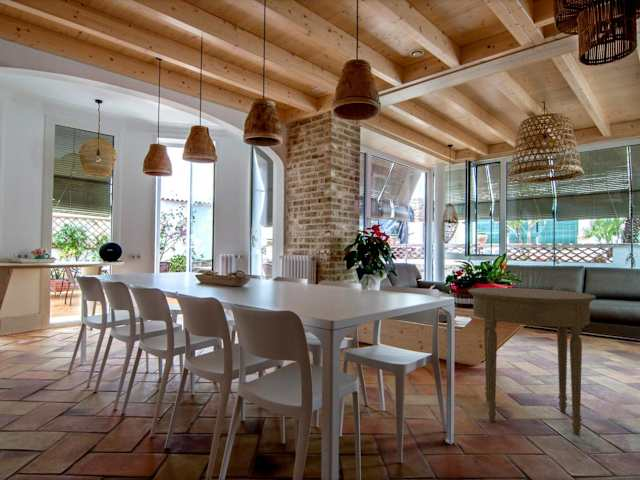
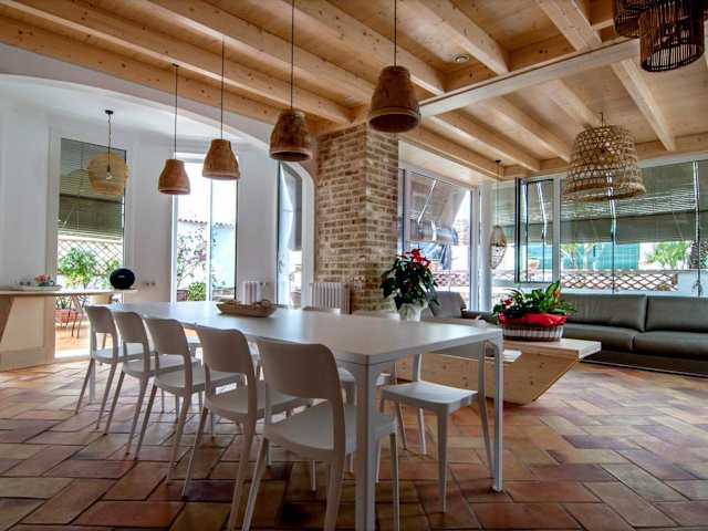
- side table [467,287,596,436]
